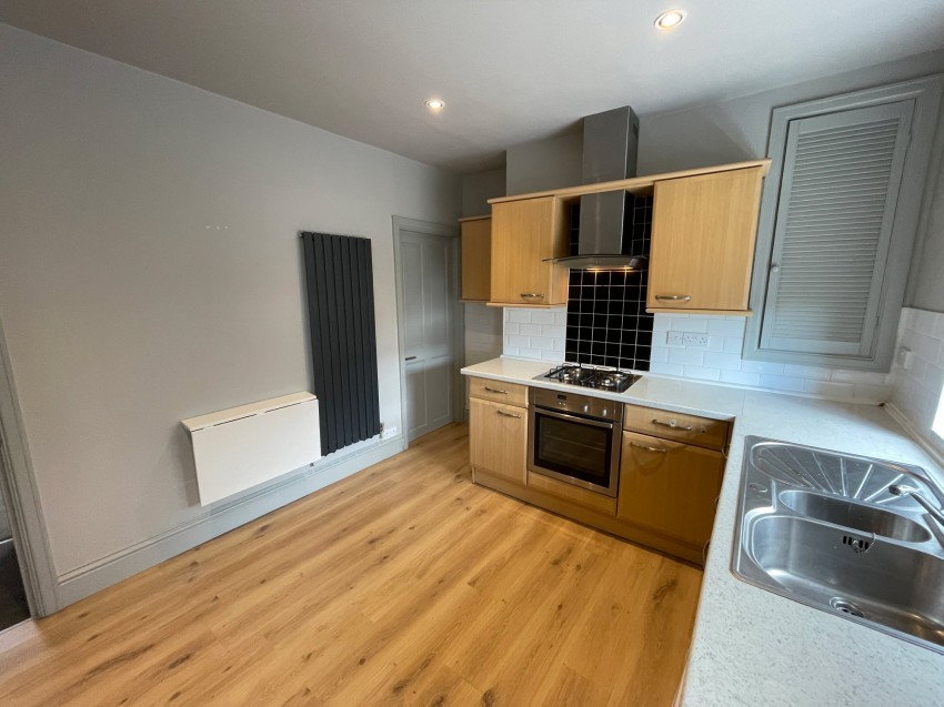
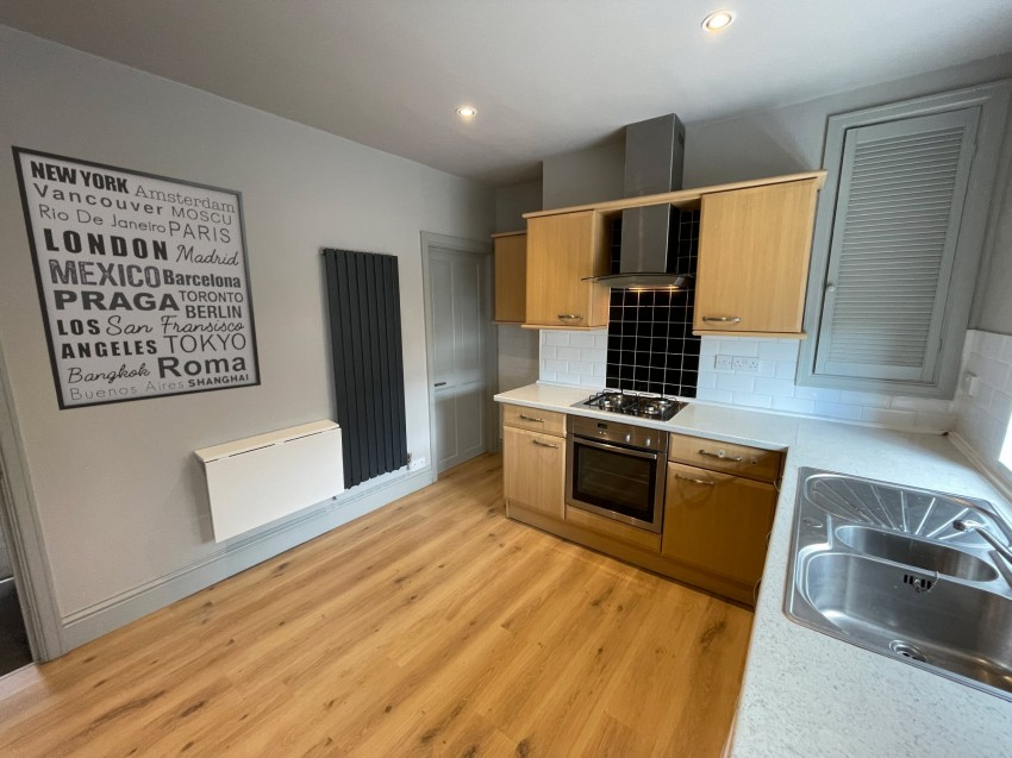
+ wall art [10,144,262,412]
